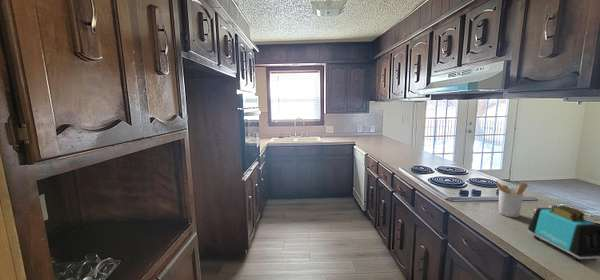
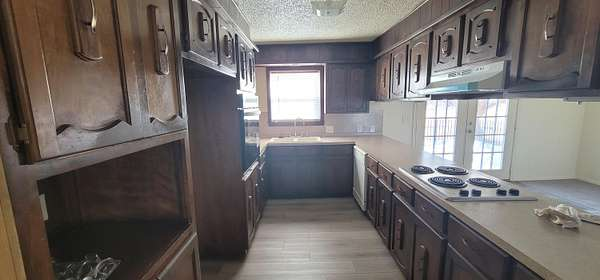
- utensil holder [493,180,528,218]
- toaster [527,204,600,262]
